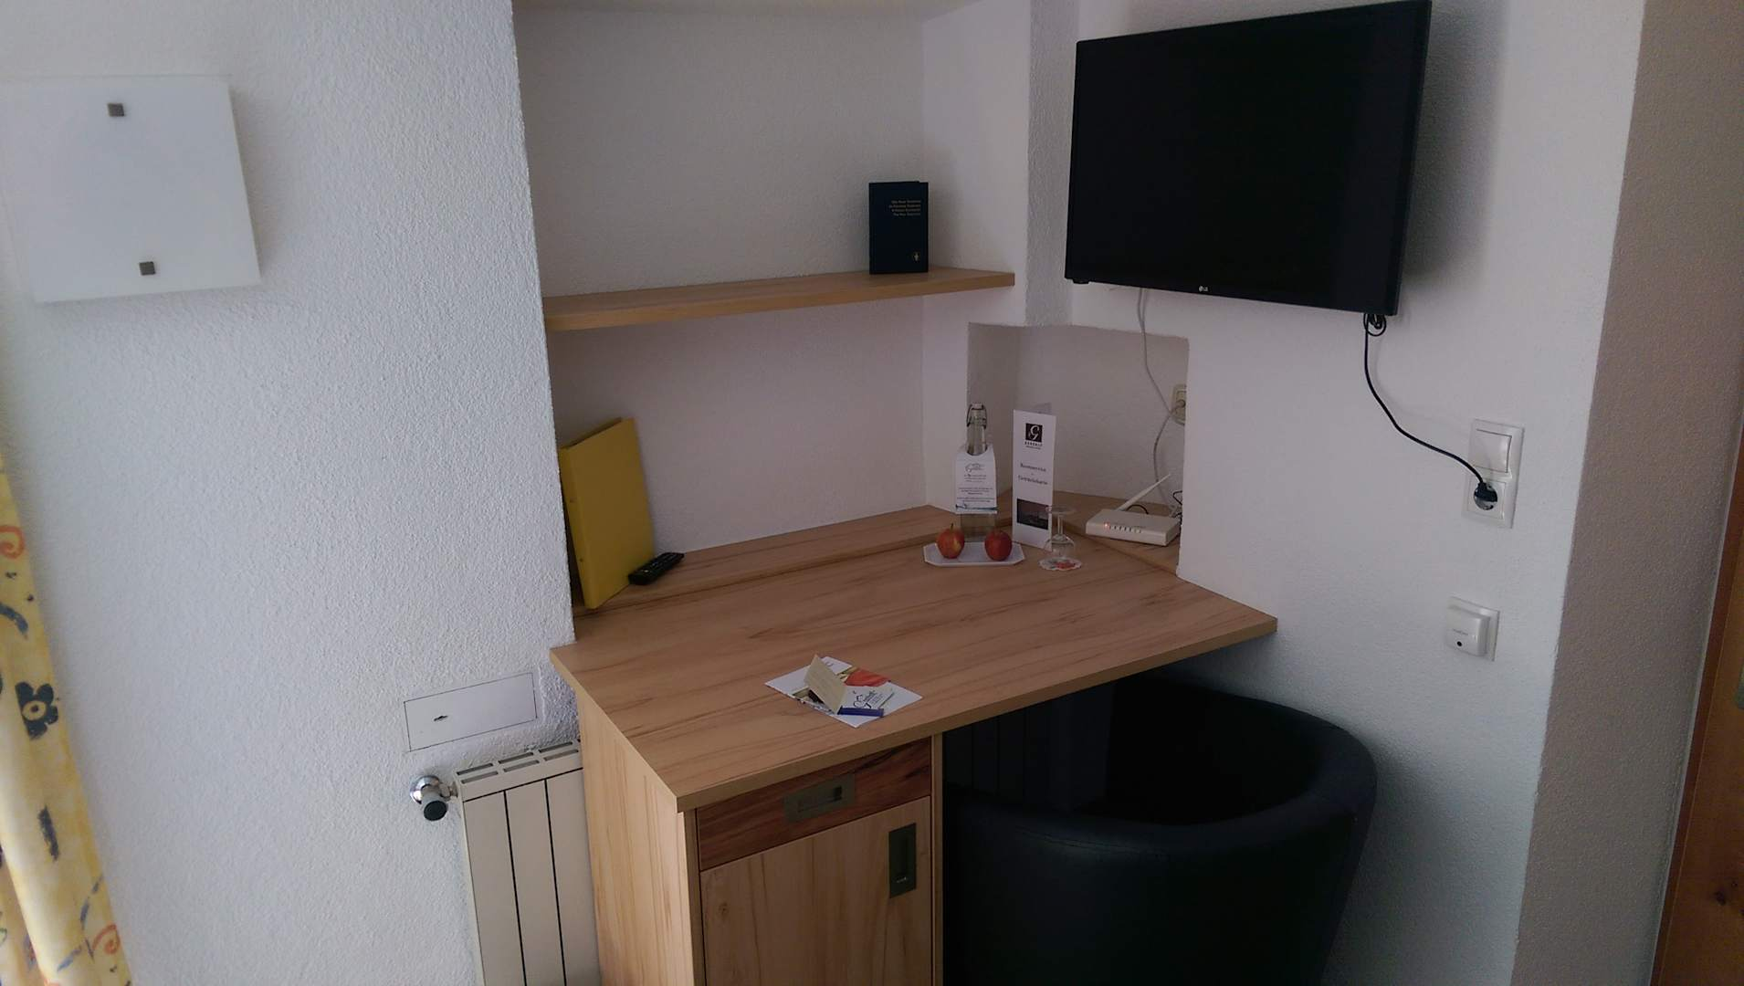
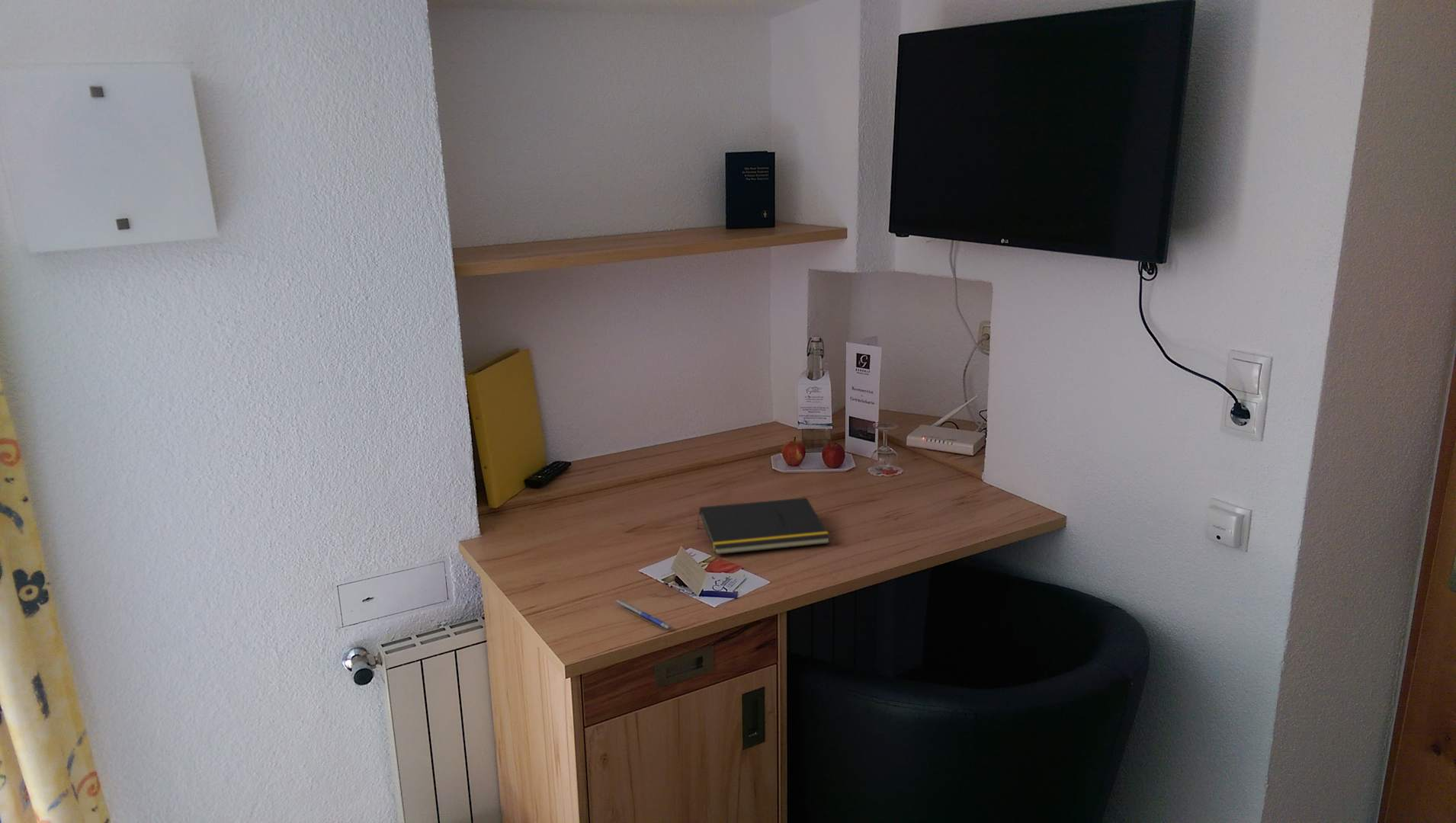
+ notepad [696,497,831,556]
+ pen [614,599,674,631]
